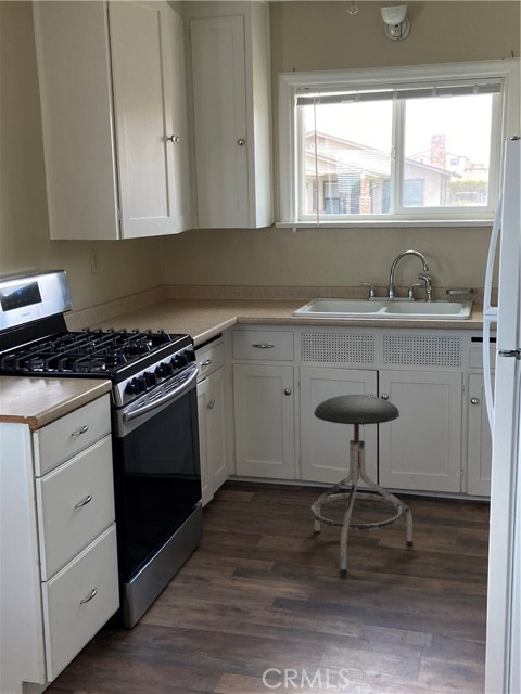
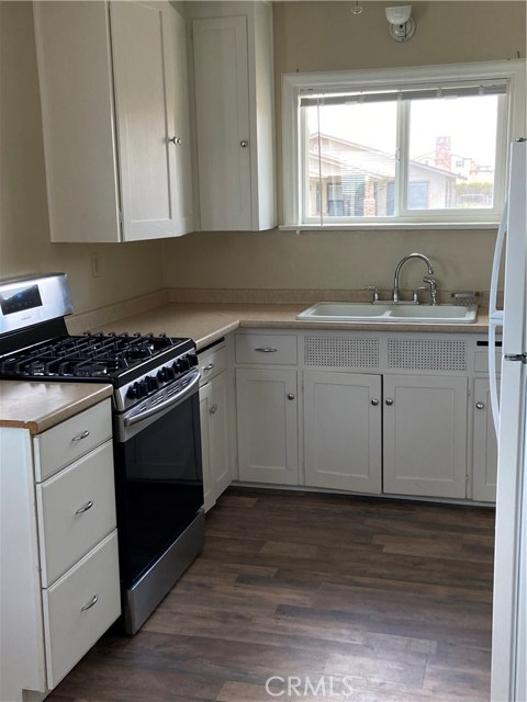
- stool [308,394,414,576]
